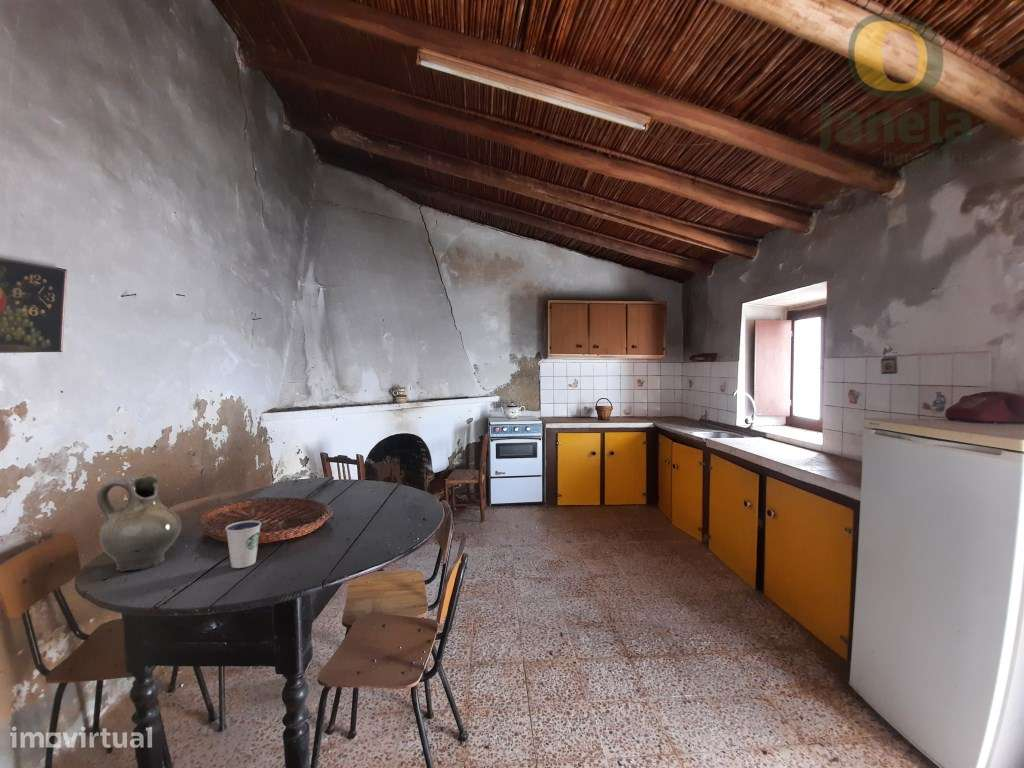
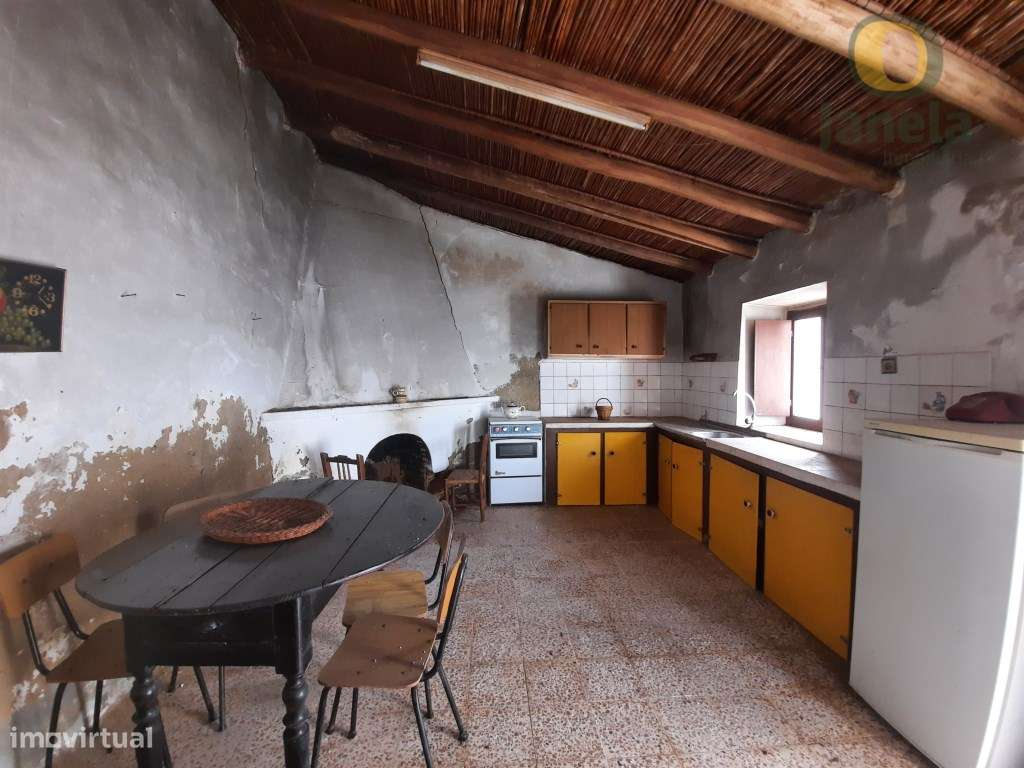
- ceramic jug [96,474,182,572]
- dixie cup [225,520,262,569]
